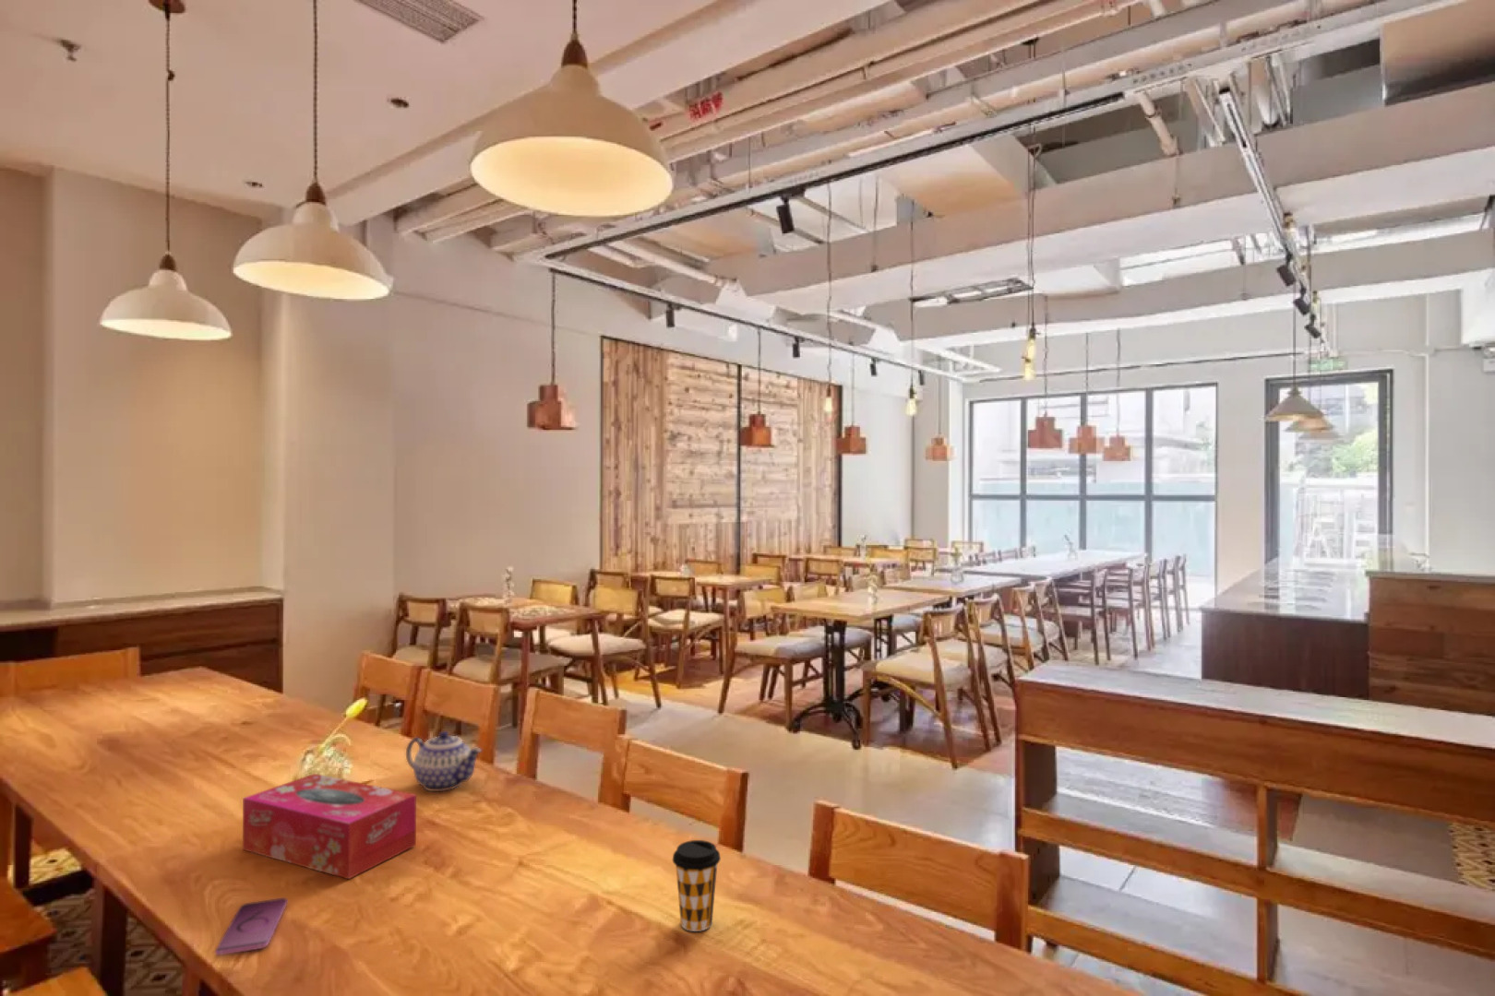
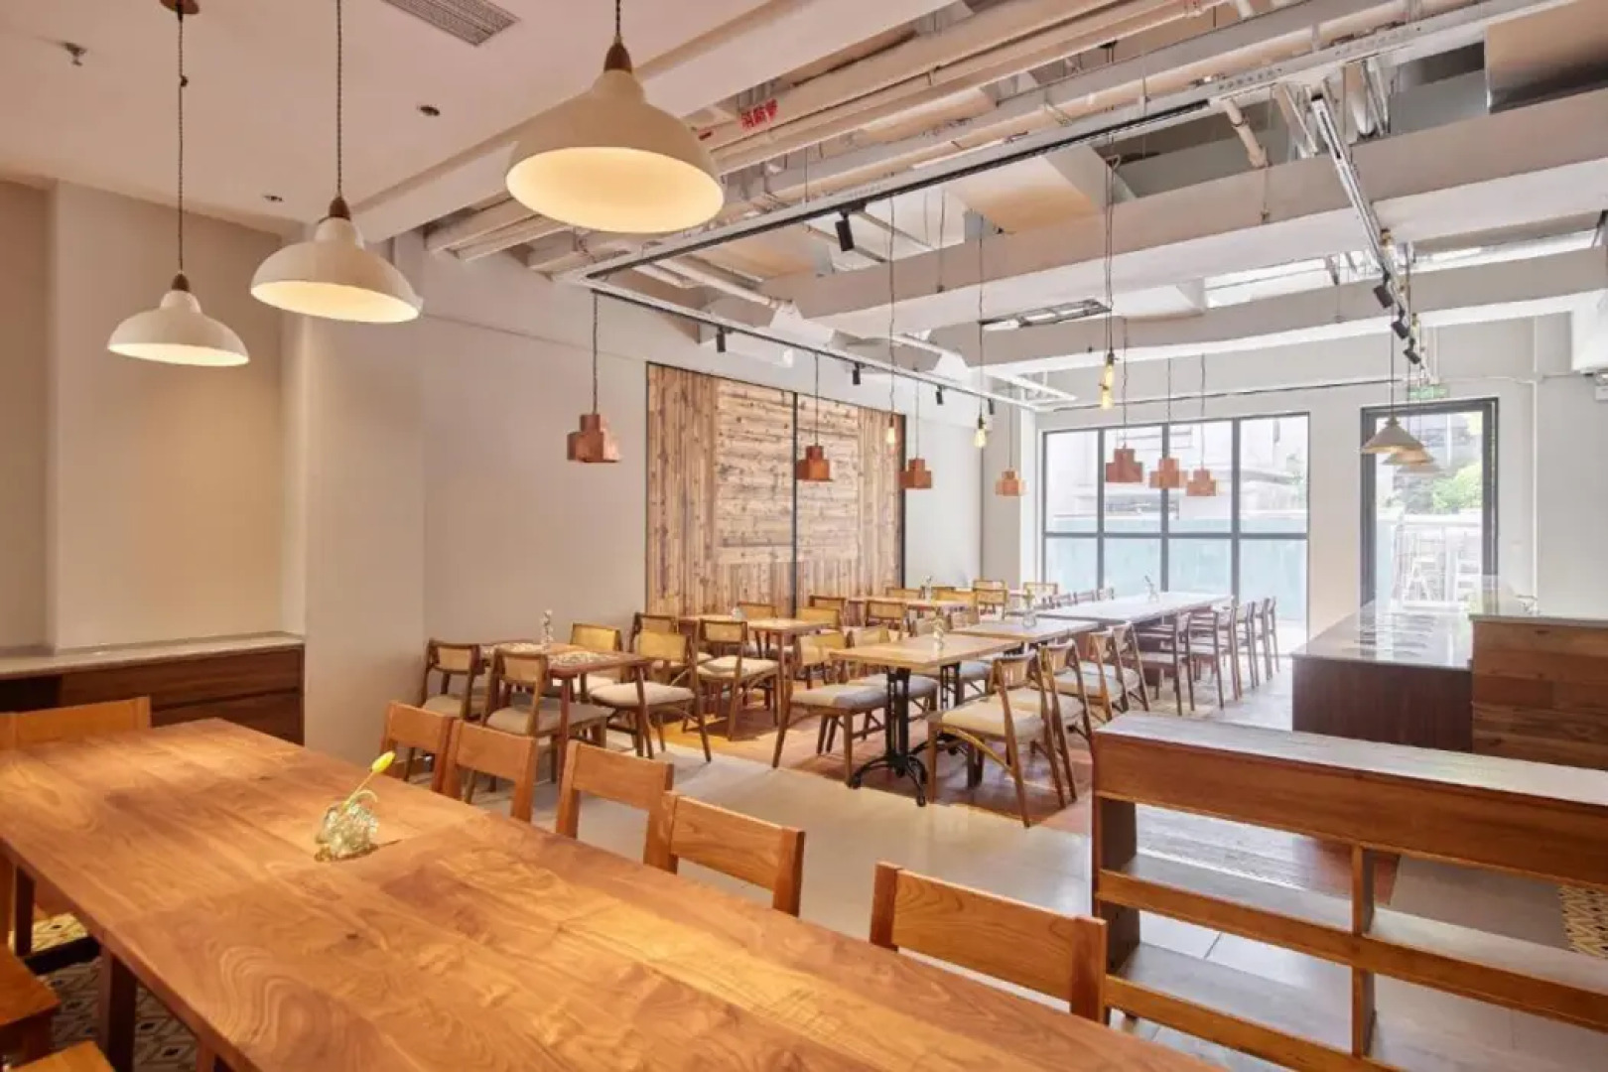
- teapot [405,730,483,793]
- smartphone [214,897,288,956]
- coffee cup [672,839,722,933]
- tissue box [241,773,417,879]
